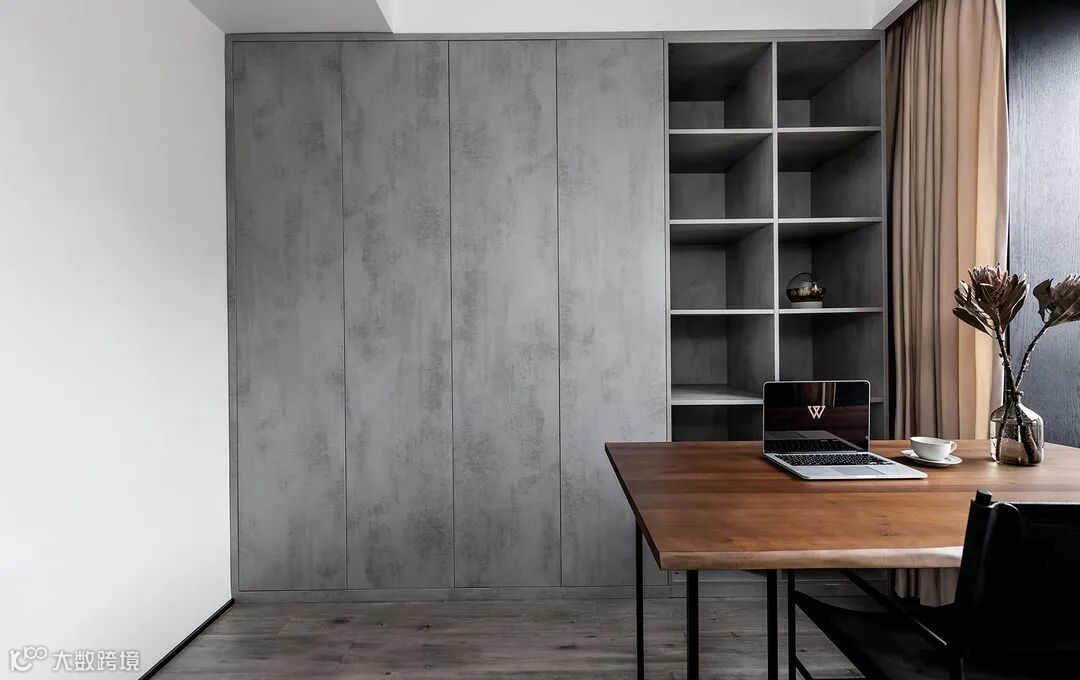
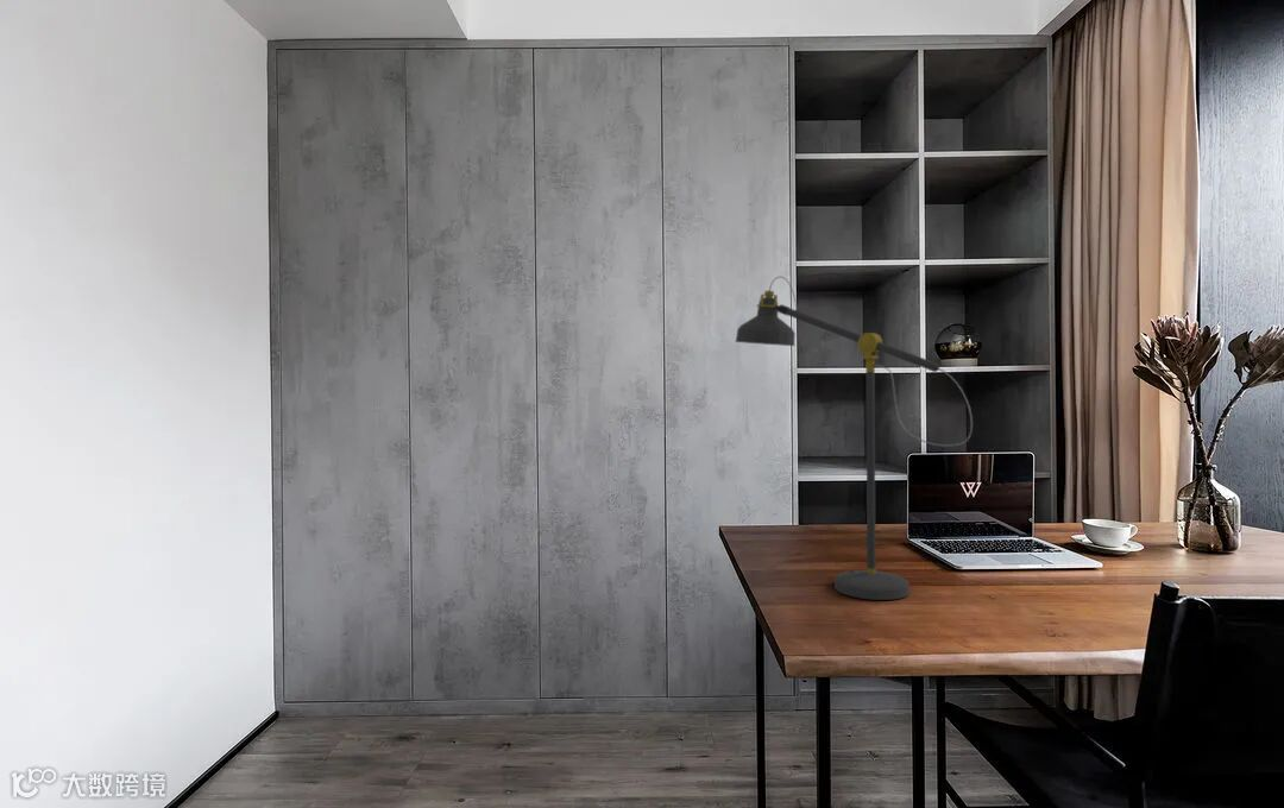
+ desk lamp [734,276,974,601]
